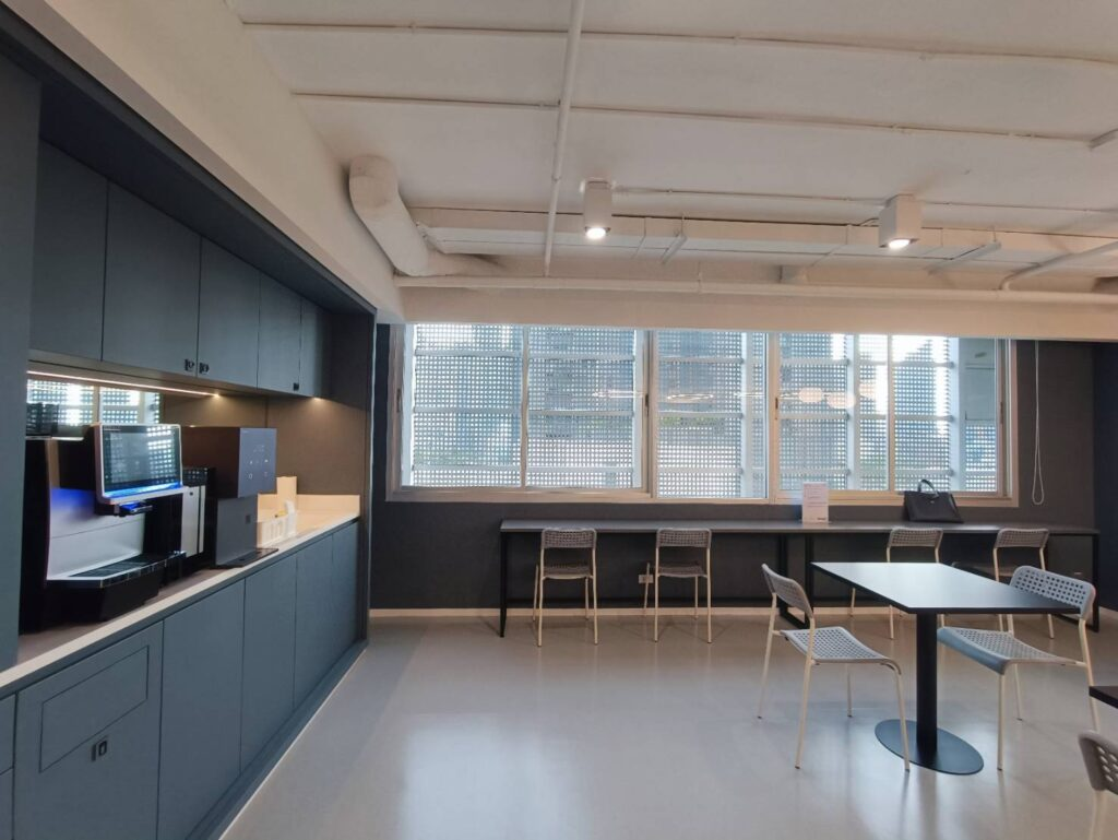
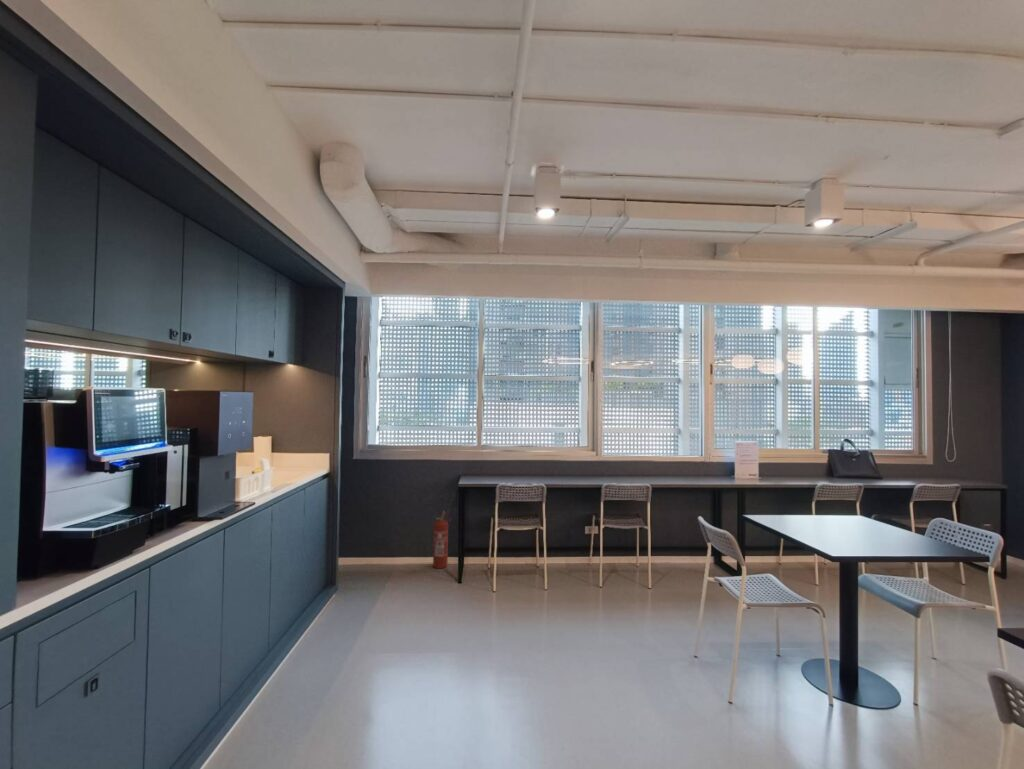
+ fire extinguisher [423,503,452,570]
